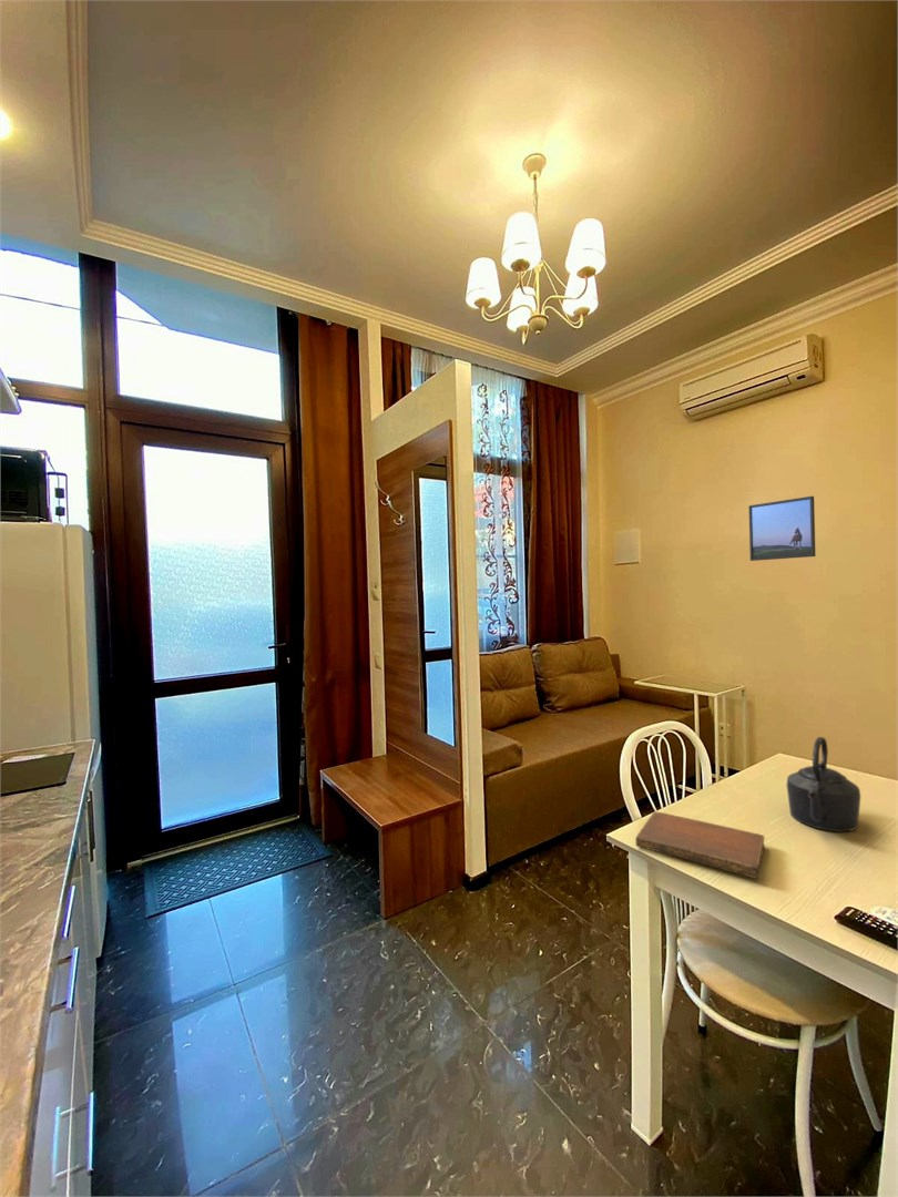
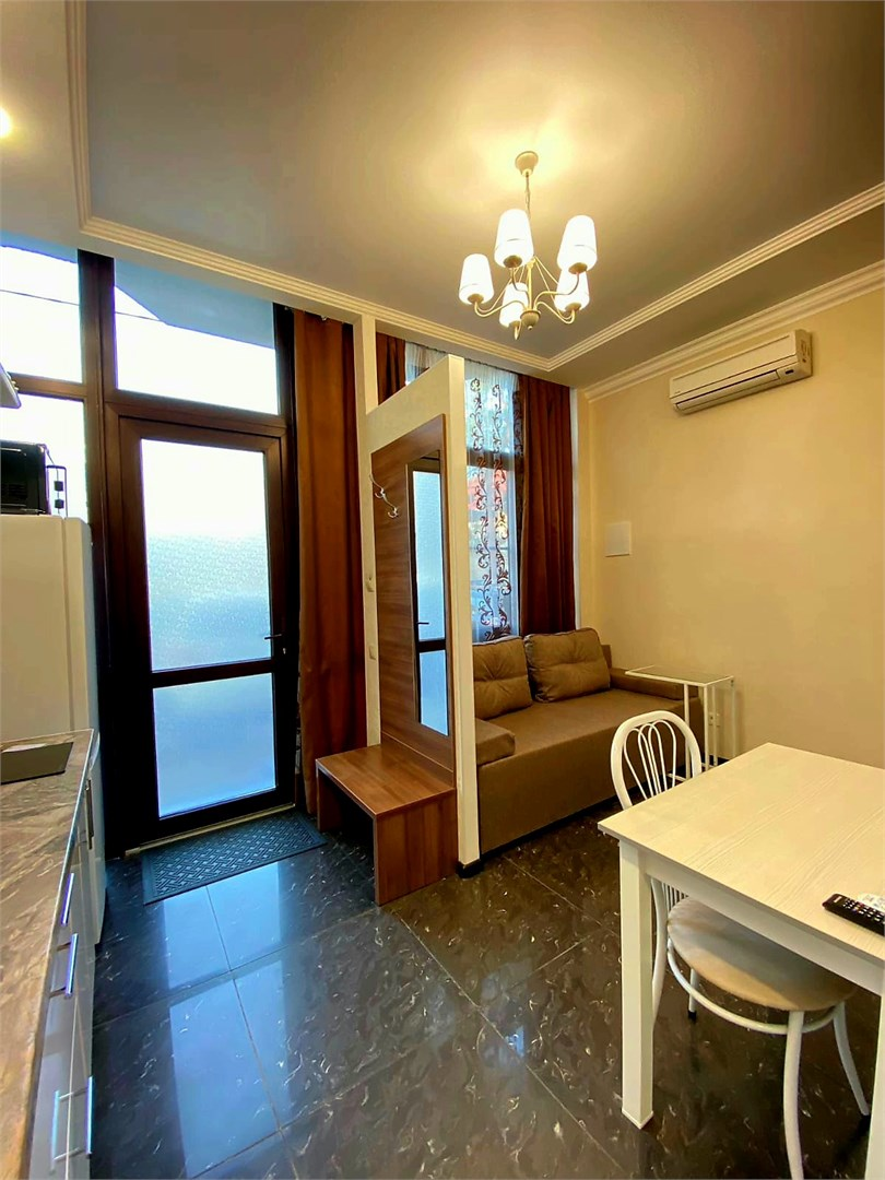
- kettle [786,736,861,832]
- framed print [747,495,817,562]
- notebook [634,810,766,880]
